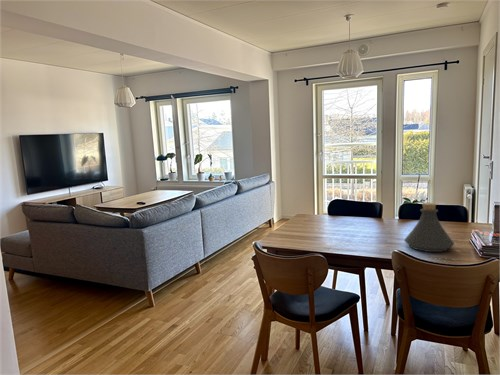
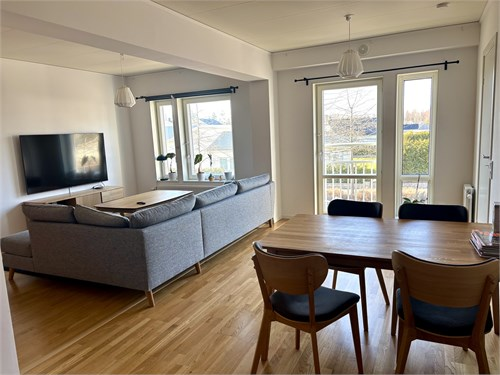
- bottle [403,202,455,253]
